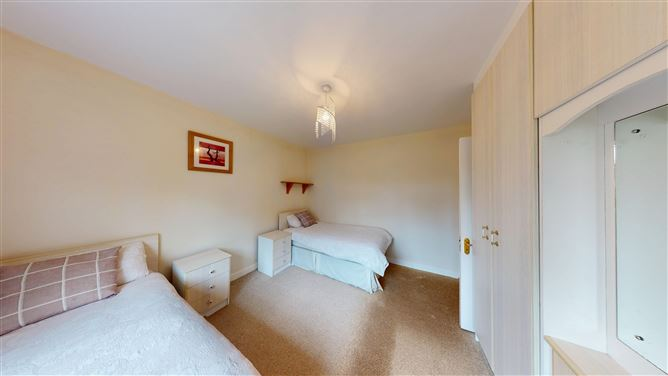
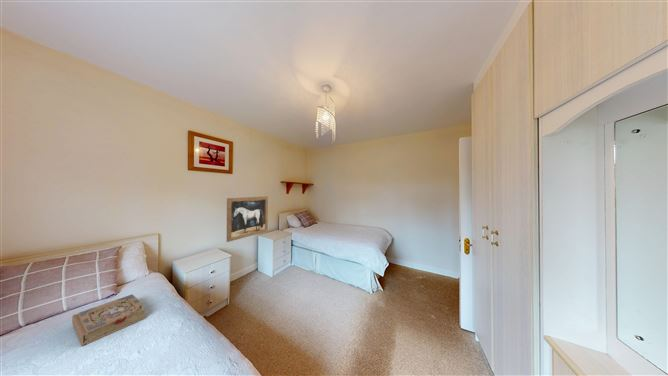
+ book [71,293,147,347]
+ wall art [226,196,269,243]
